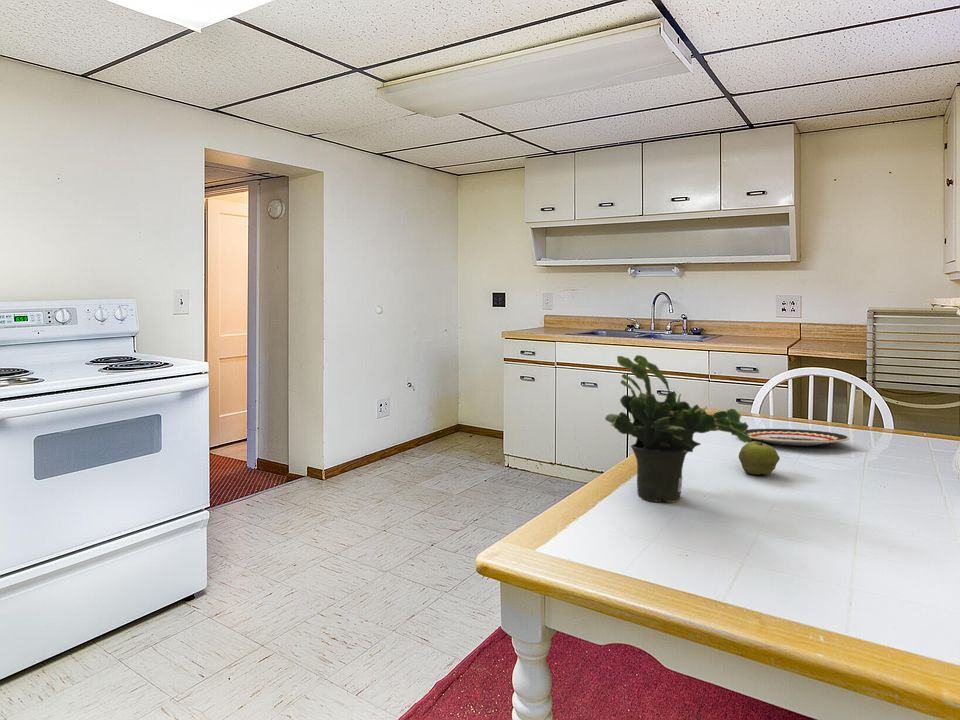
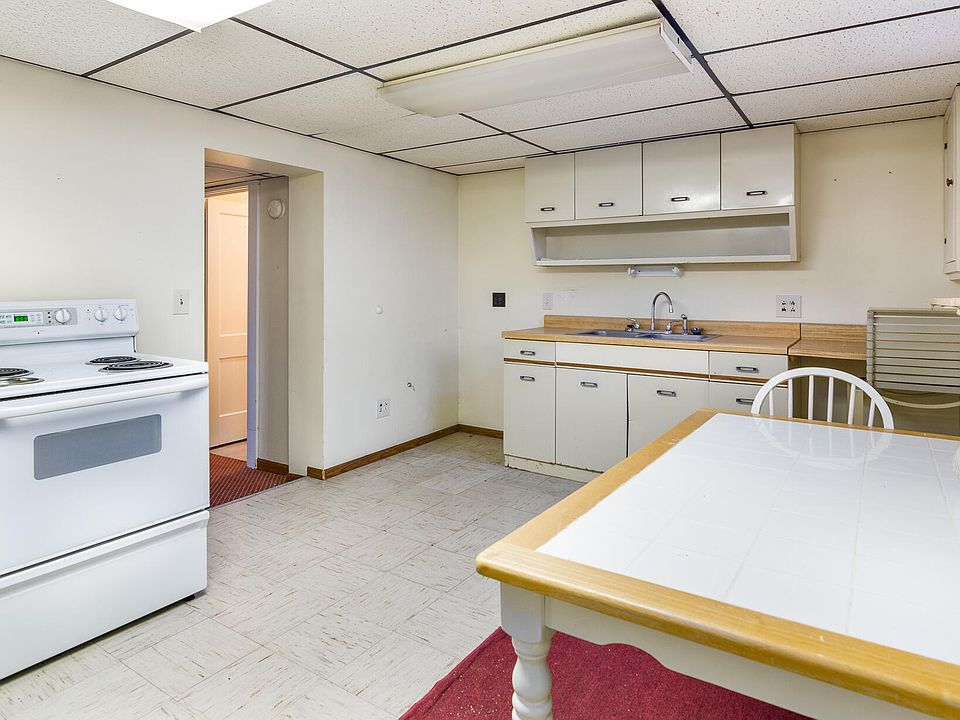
- apple [738,439,781,476]
- potted plant [604,354,752,504]
- plate [743,428,850,447]
